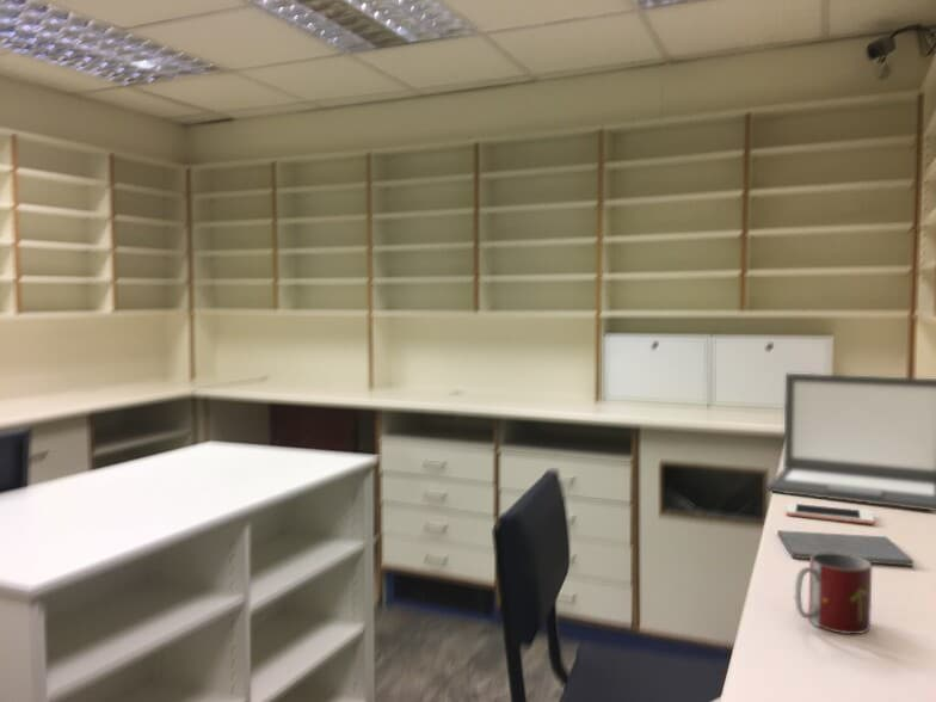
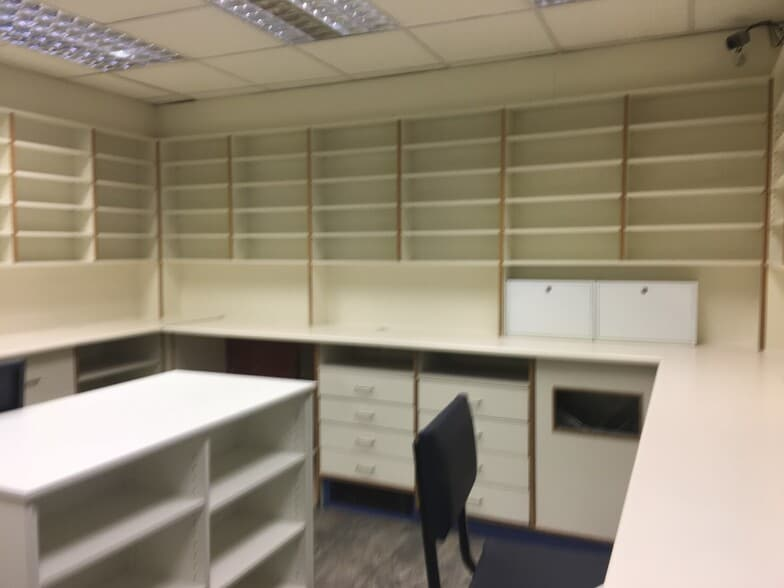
- mug [794,553,873,635]
- notepad [776,529,915,567]
- laptop [765,372,936,512]
- cell phone [784,501,875,525]
